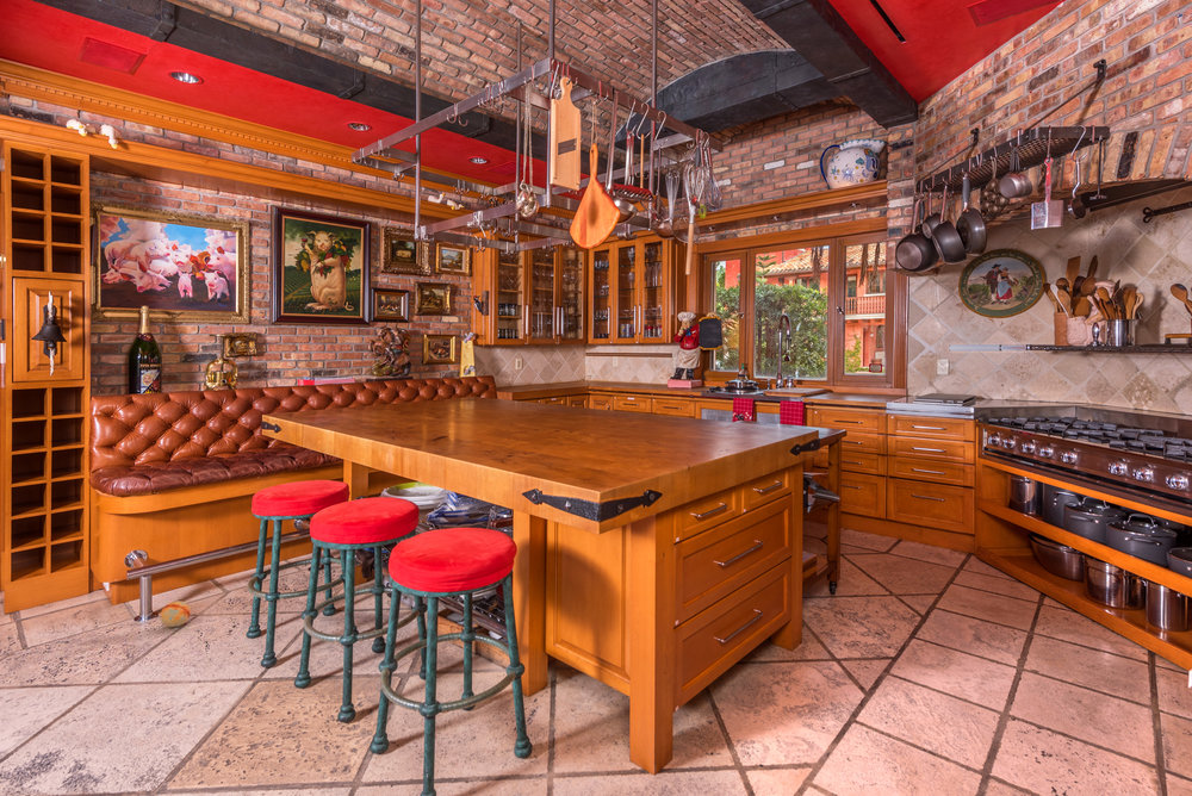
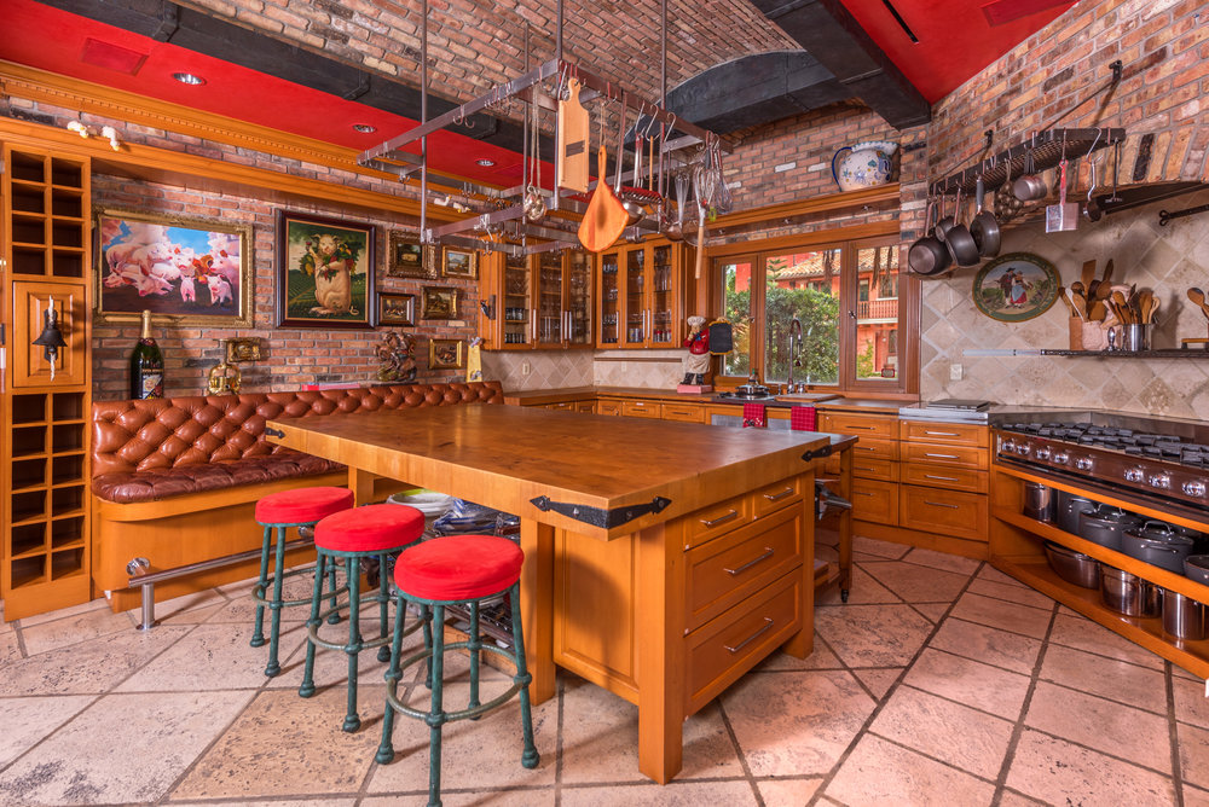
- ball [160,599,192,628]
